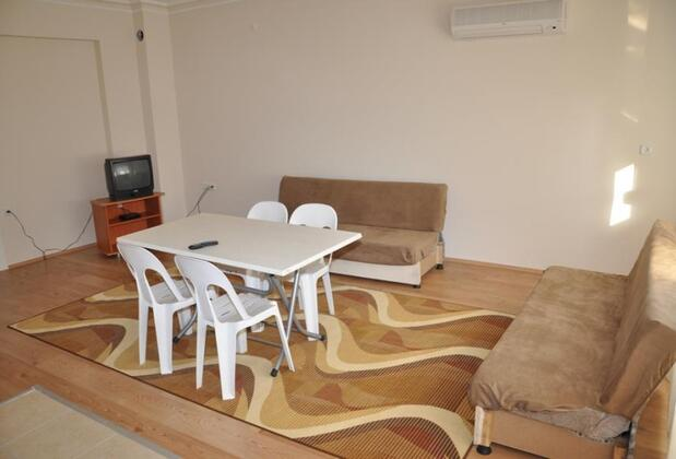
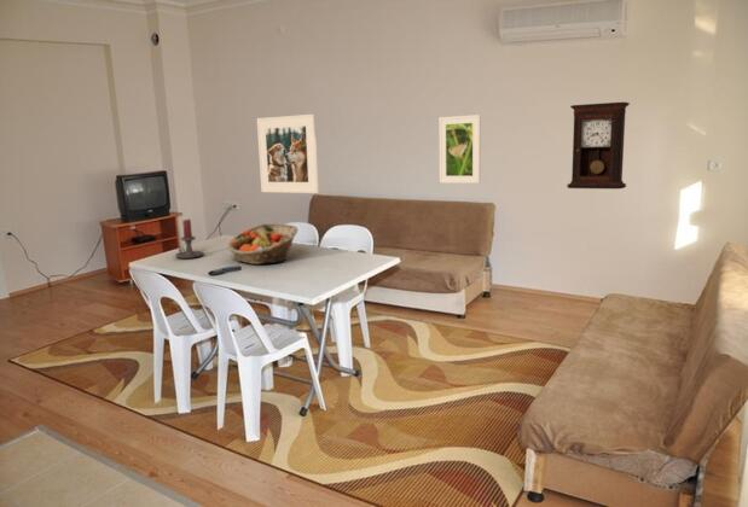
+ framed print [437,113,482,185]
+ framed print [256,113,319,194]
+ fruit basket [226,222,298,266]
+ candle holder [174,218,204,260]
+ pendulum clock [566,101,631,190]
